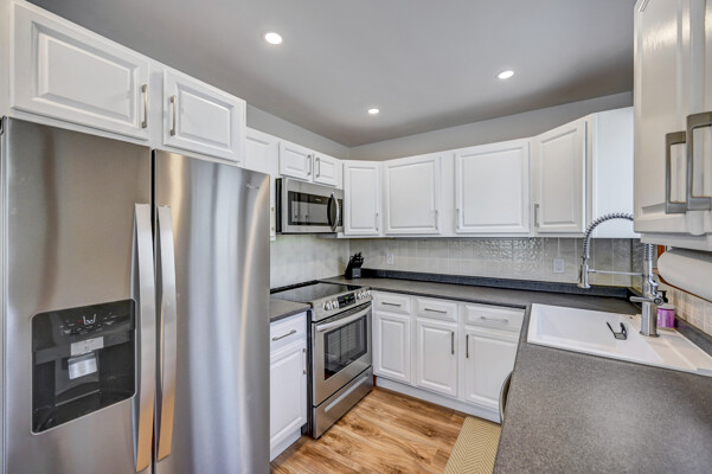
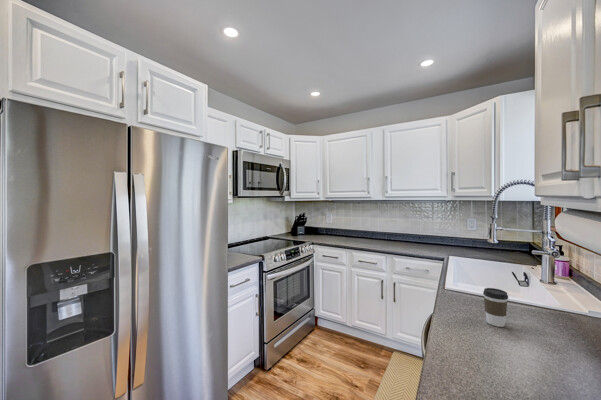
+ coffee cup [482,287,509,328]
